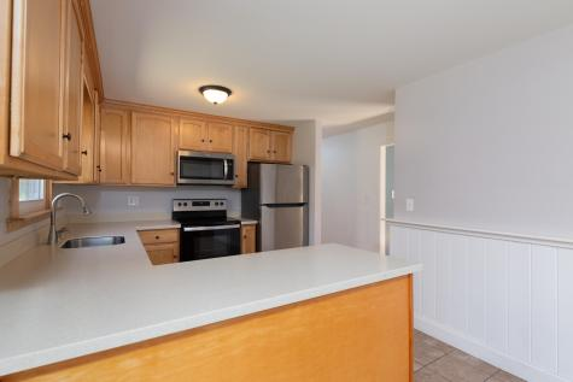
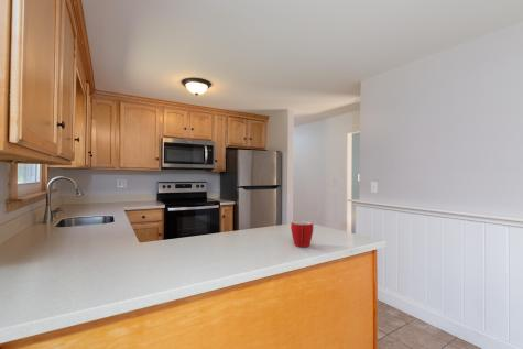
+ mug [290,220,314,248]
